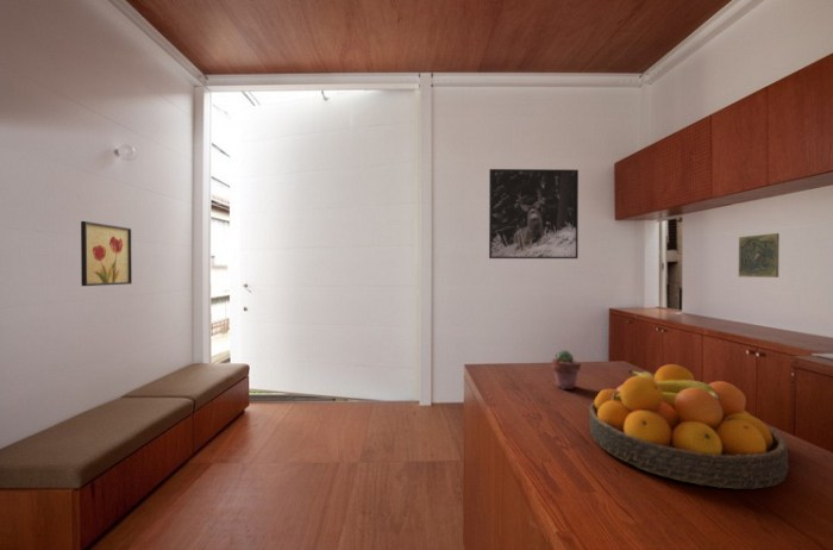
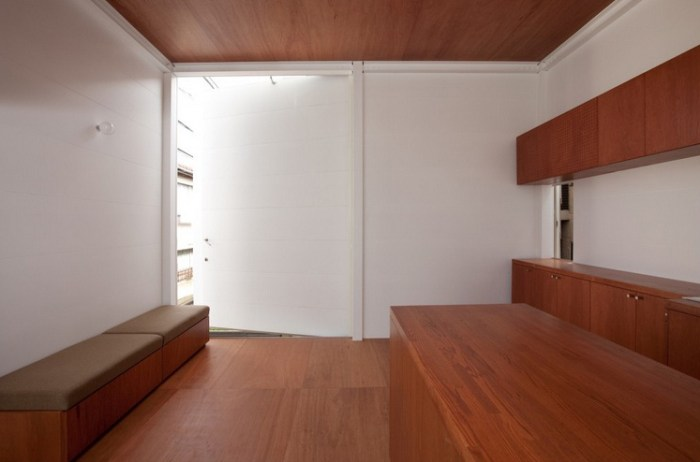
- potted succulent [551,349,582,390]
- fruit bowl [588,363,790,490]
- wall art [80,220,133,287]
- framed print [488,168,580,260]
- decorative tile [738,232,781,279]
